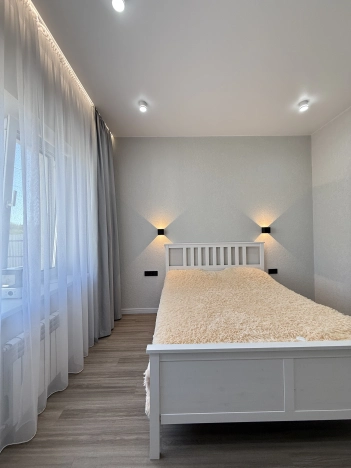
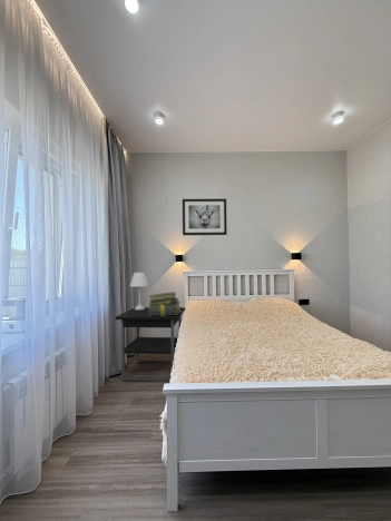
+ stack of books [147,291,182,316]
+ table lamp [129,272,150,309]
+ wall art [182,198,228,236]
+ nightstand [115,306,186,383]
